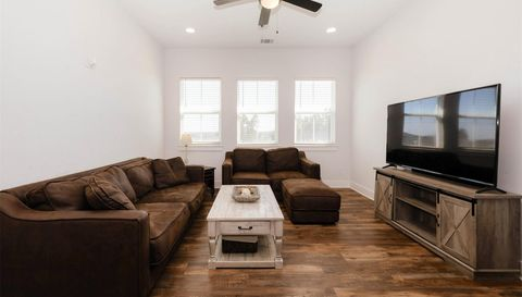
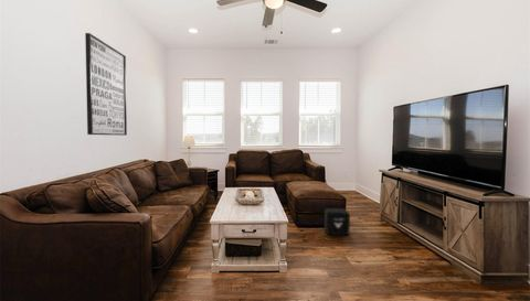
+ air purifier [324,207,351,236]
+ wall art [84,32,128,137]
